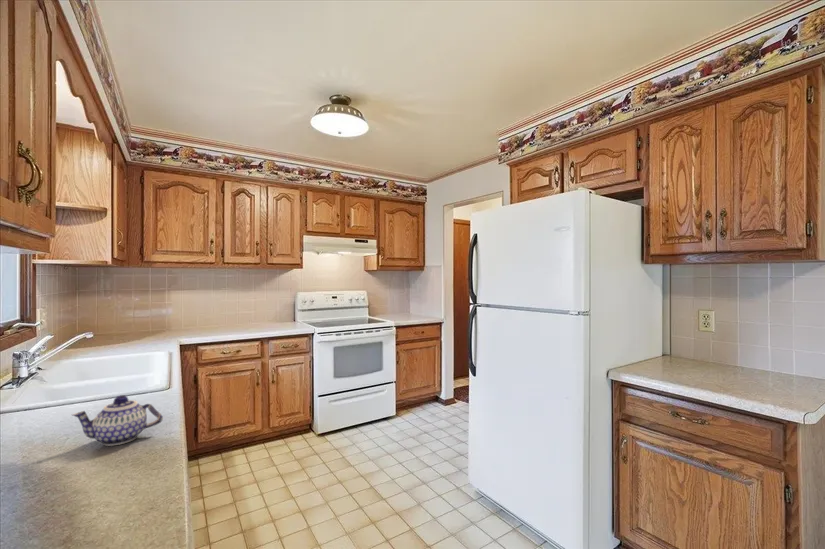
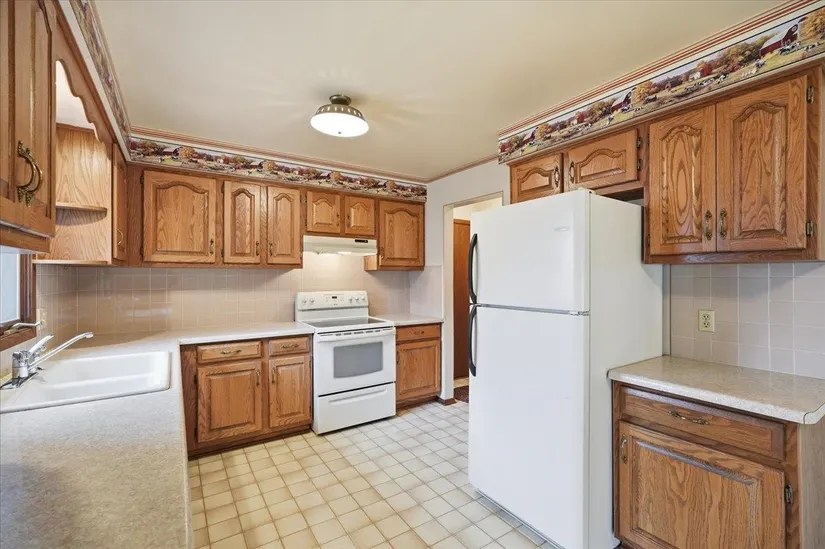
- teapot [71,394,164,447]
